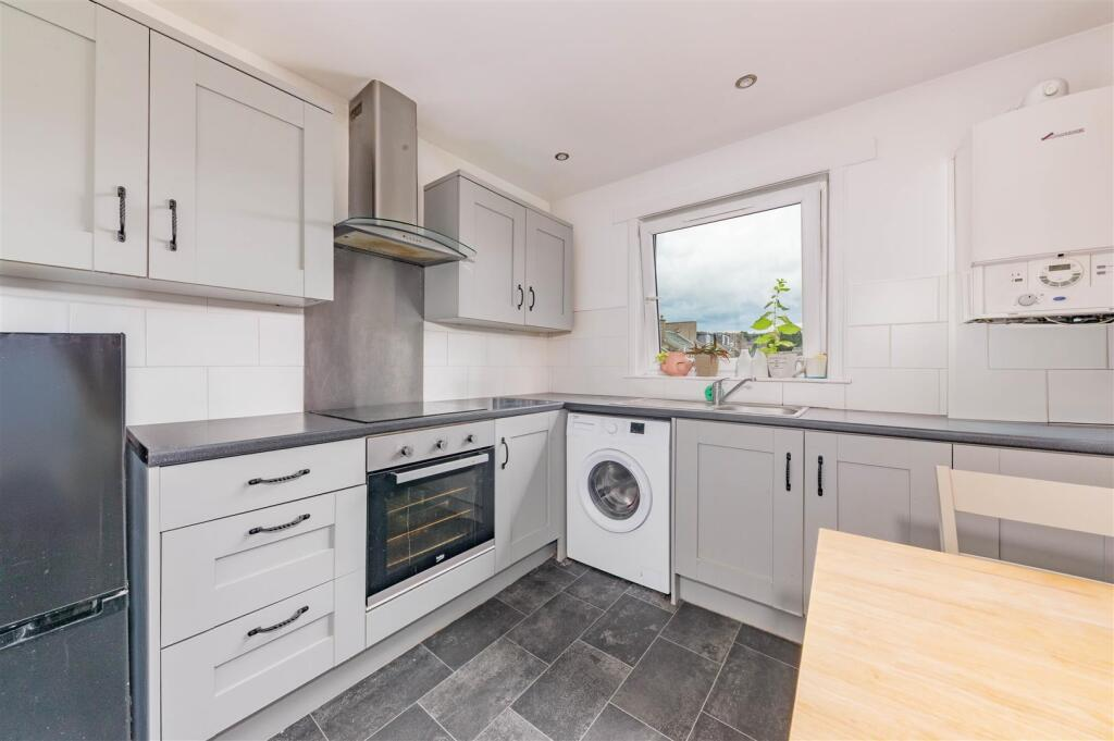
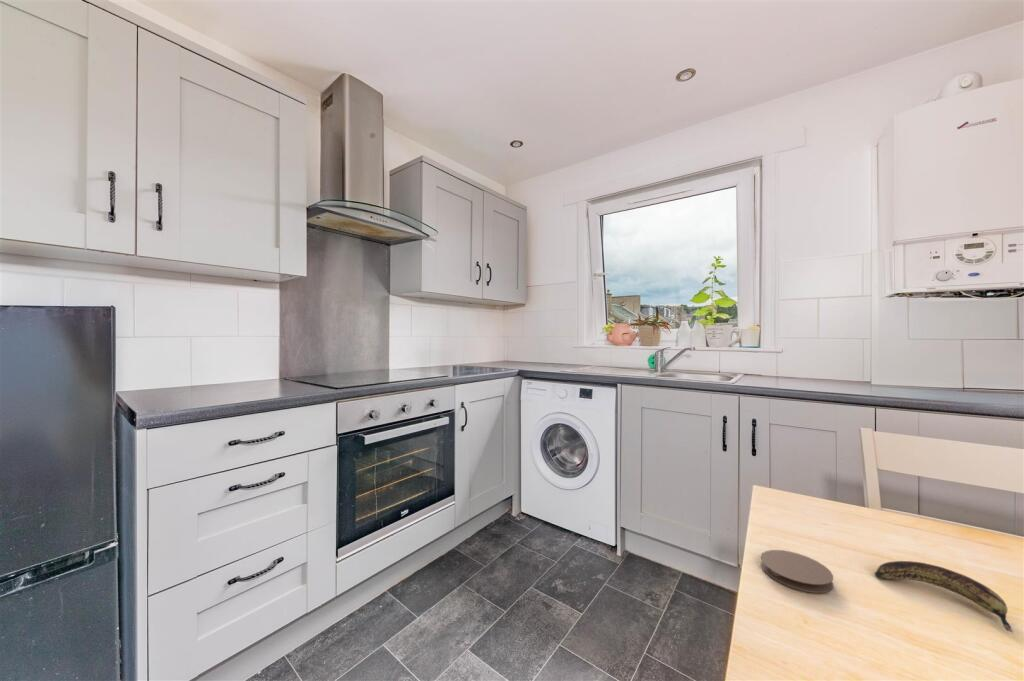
+ fruit [873,560,1014,633]
+ coaster [760,549,834,594]
